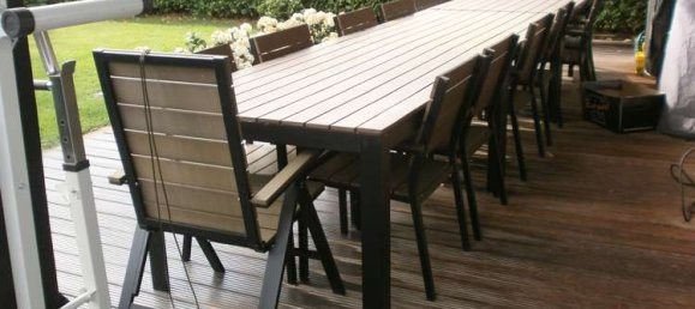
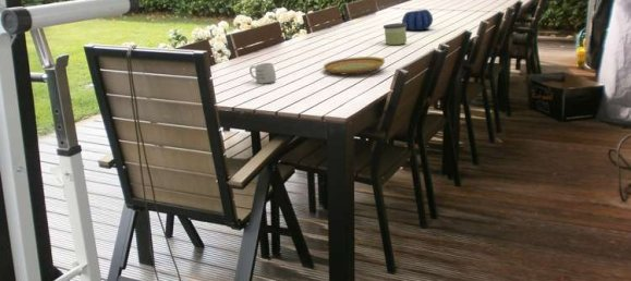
+ mug [248,62,277,85]
+ decorative bowl [401,9,434,32]
+ candle [383,22,408,46]
+ plate [323,56,386,75]
